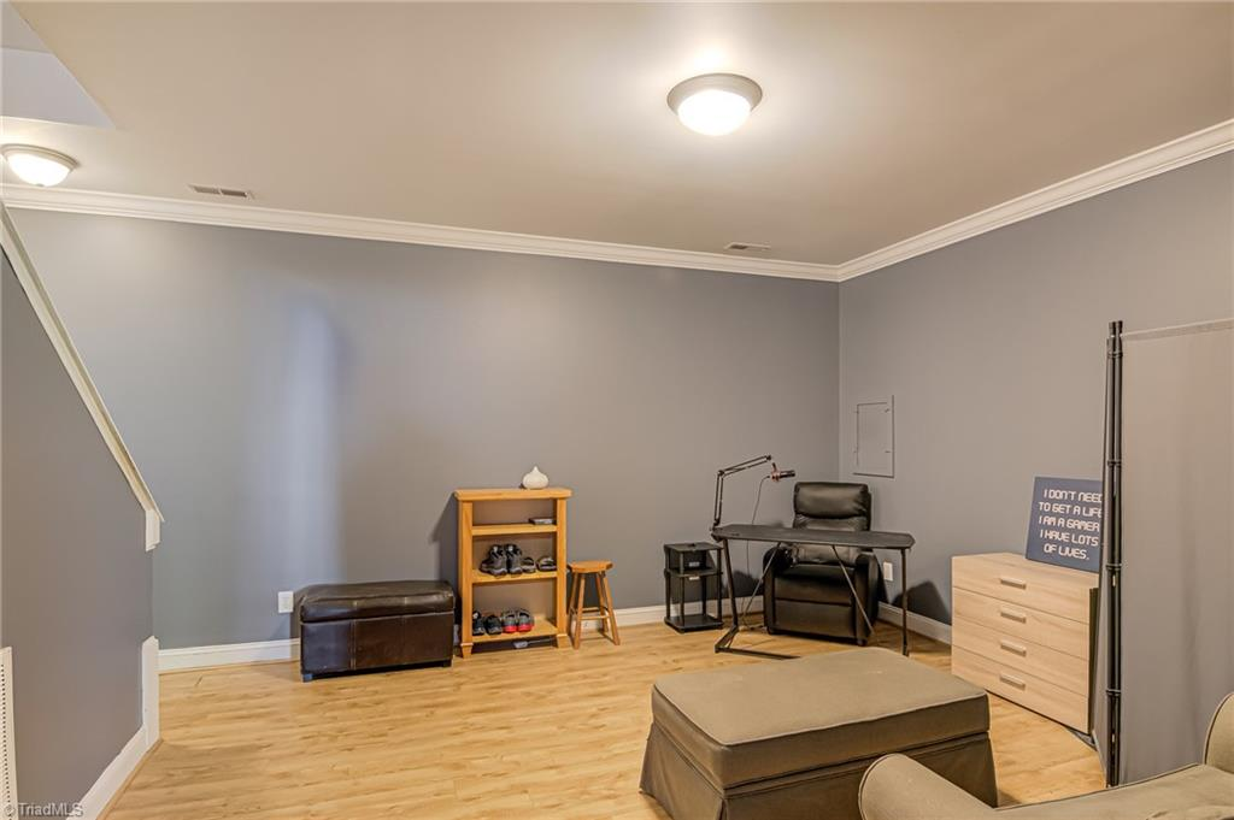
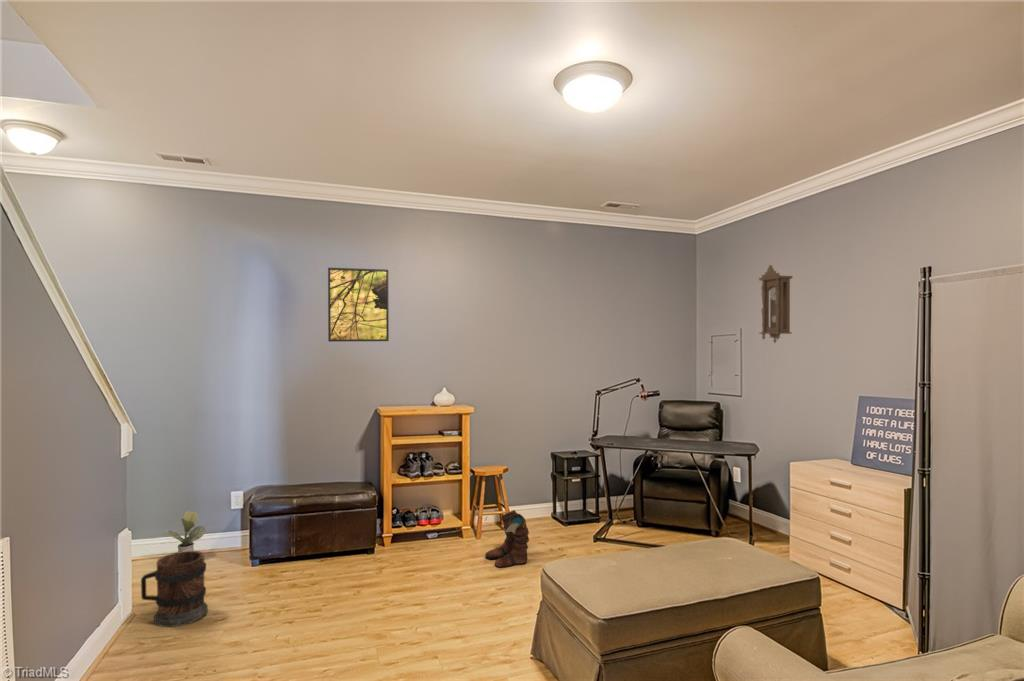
+ pendulum clock [757,264,794,344]
+ potted plant [164,510,207,552]
+ wooden barrel [140,550,209,628]
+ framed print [327,267,390,343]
+ boots [484,509,530,569]
